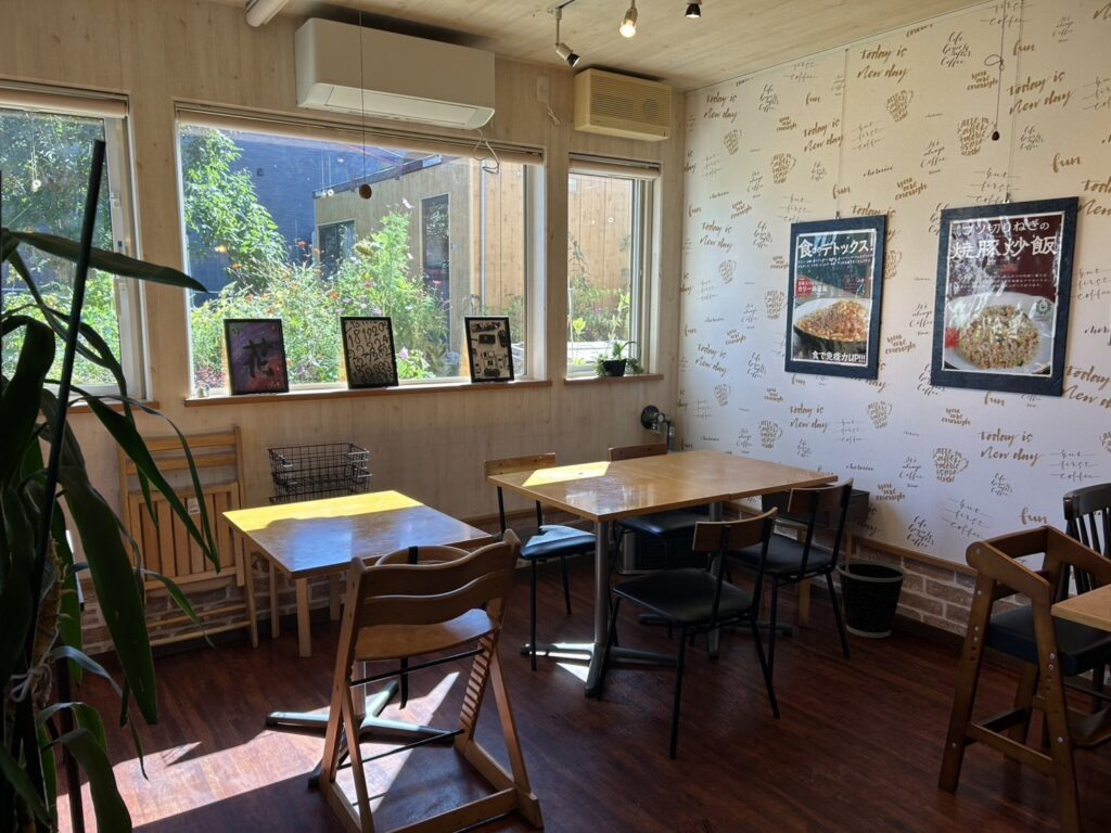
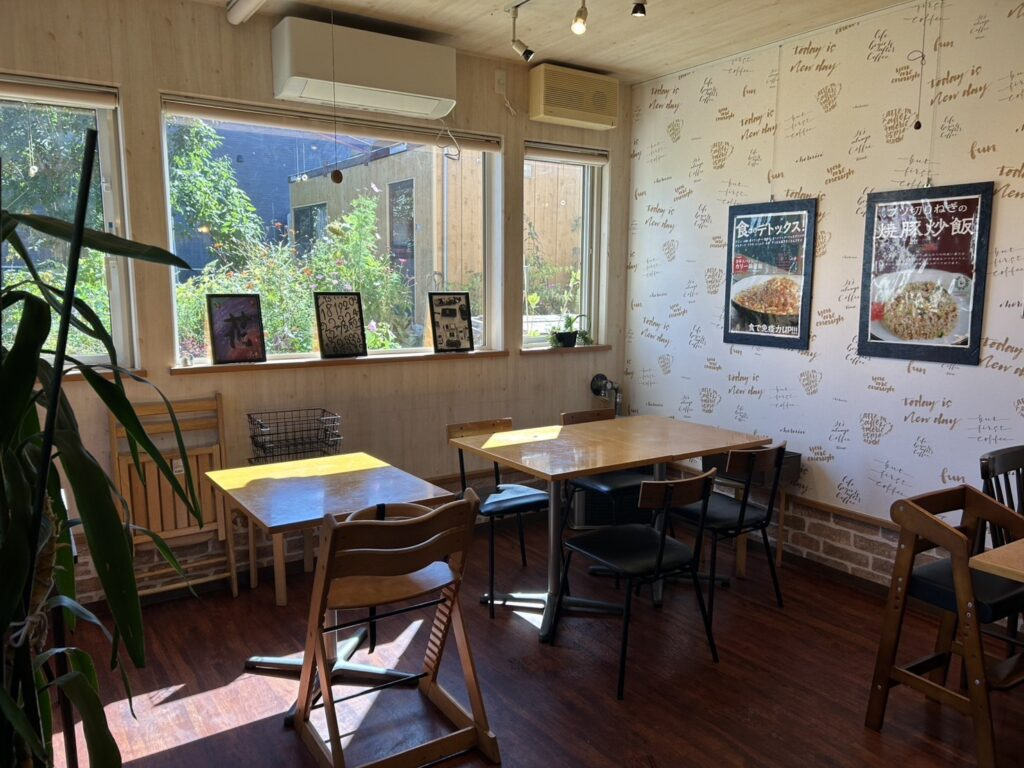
- wastebasket [837,559,907,639]
